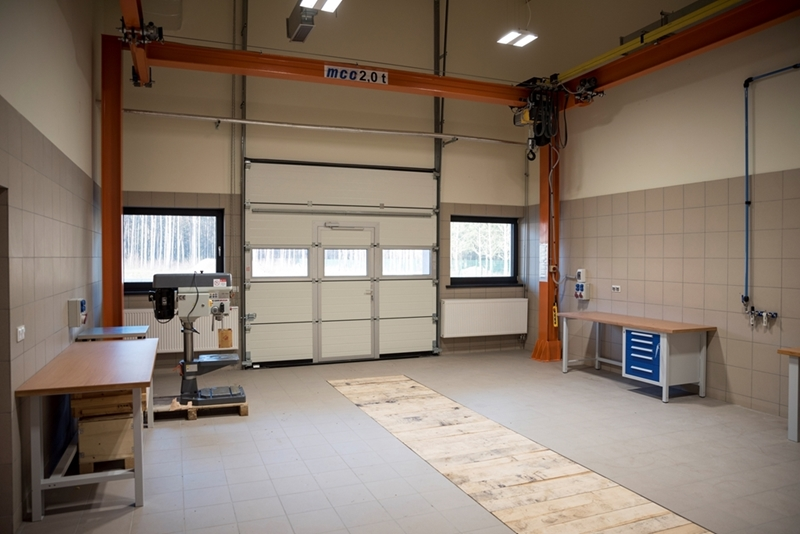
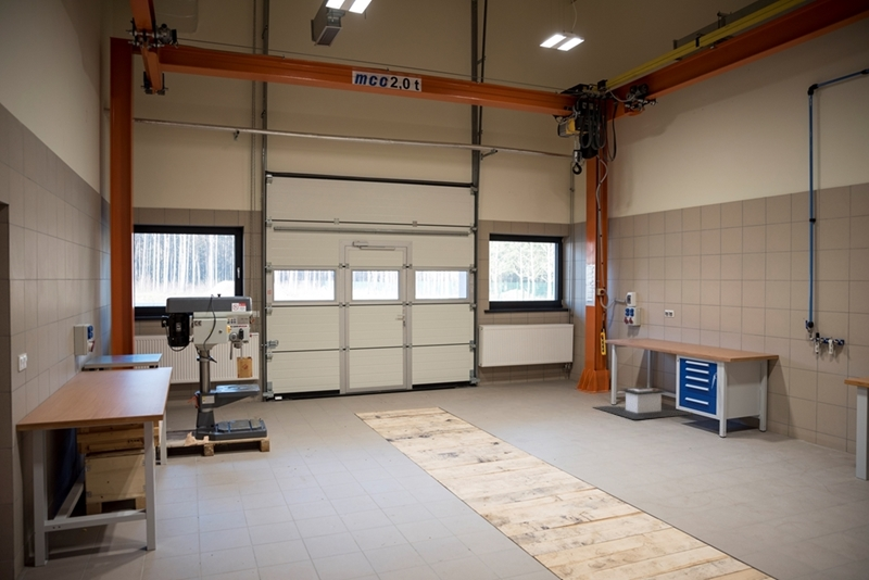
+ trash can [593,387,693,420]
